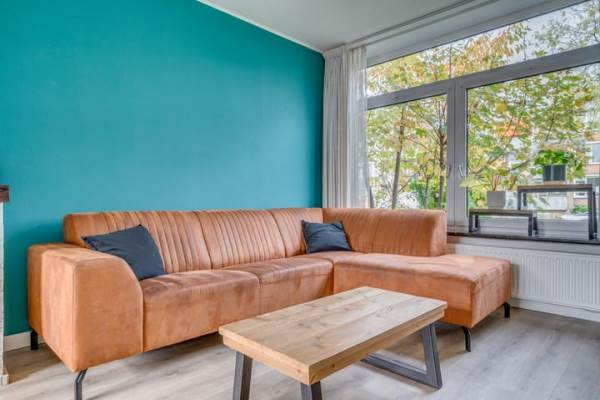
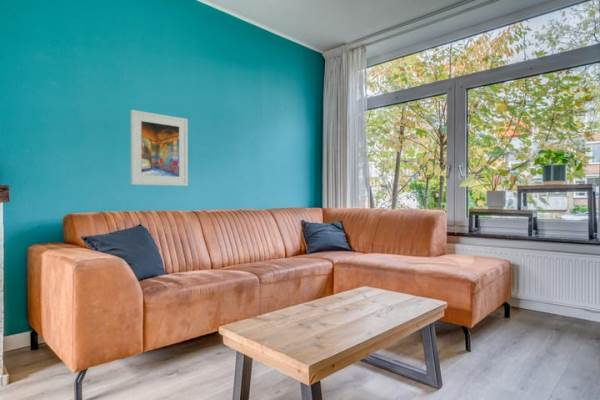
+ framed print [130,109,189,187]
